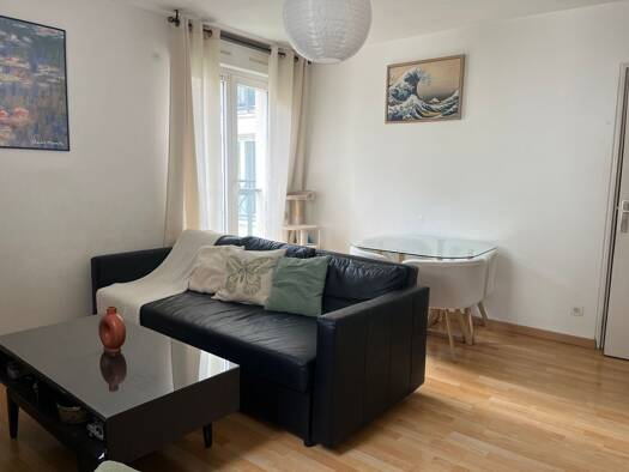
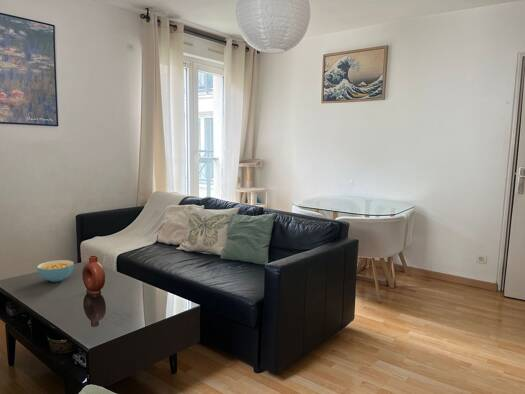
+ cereal bowl [36,259,75,283]
